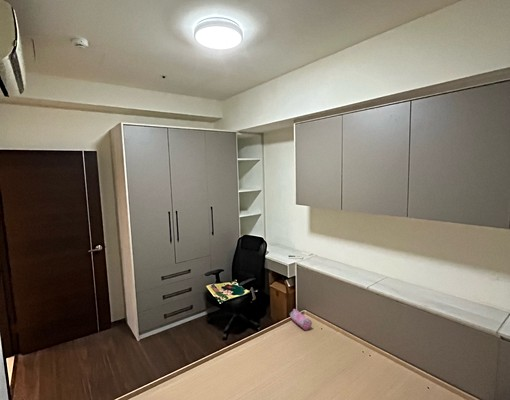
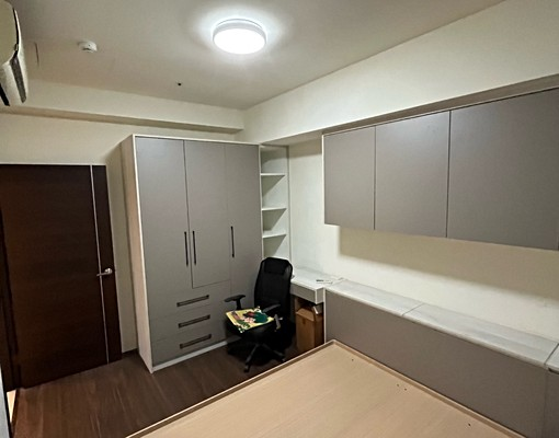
- pencil case [288,308,313,331]
